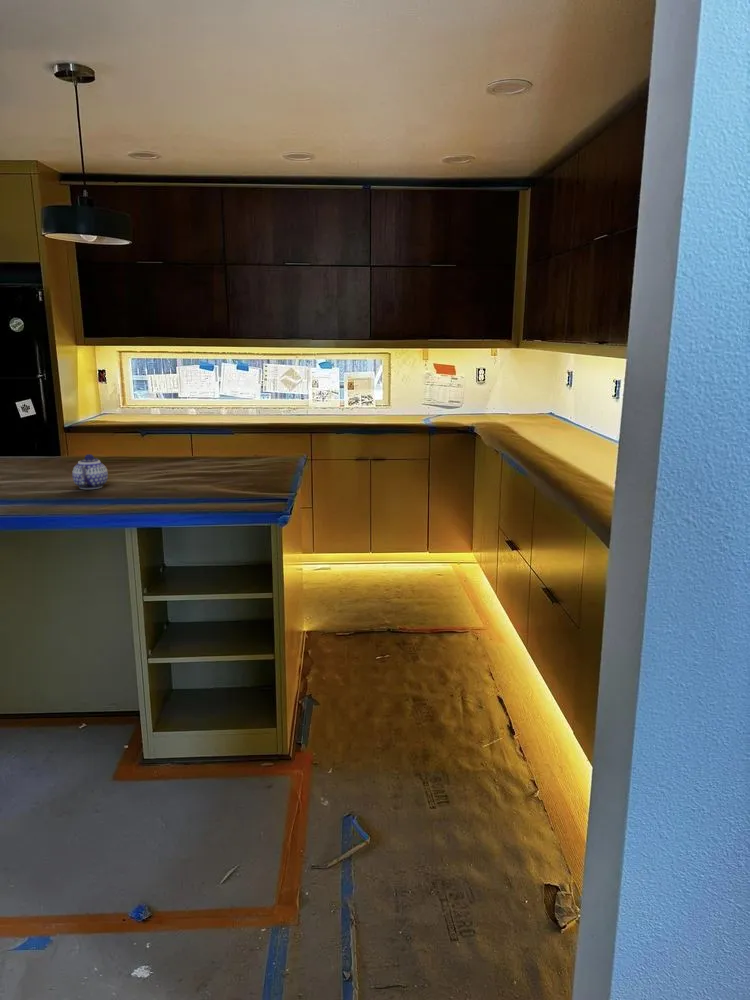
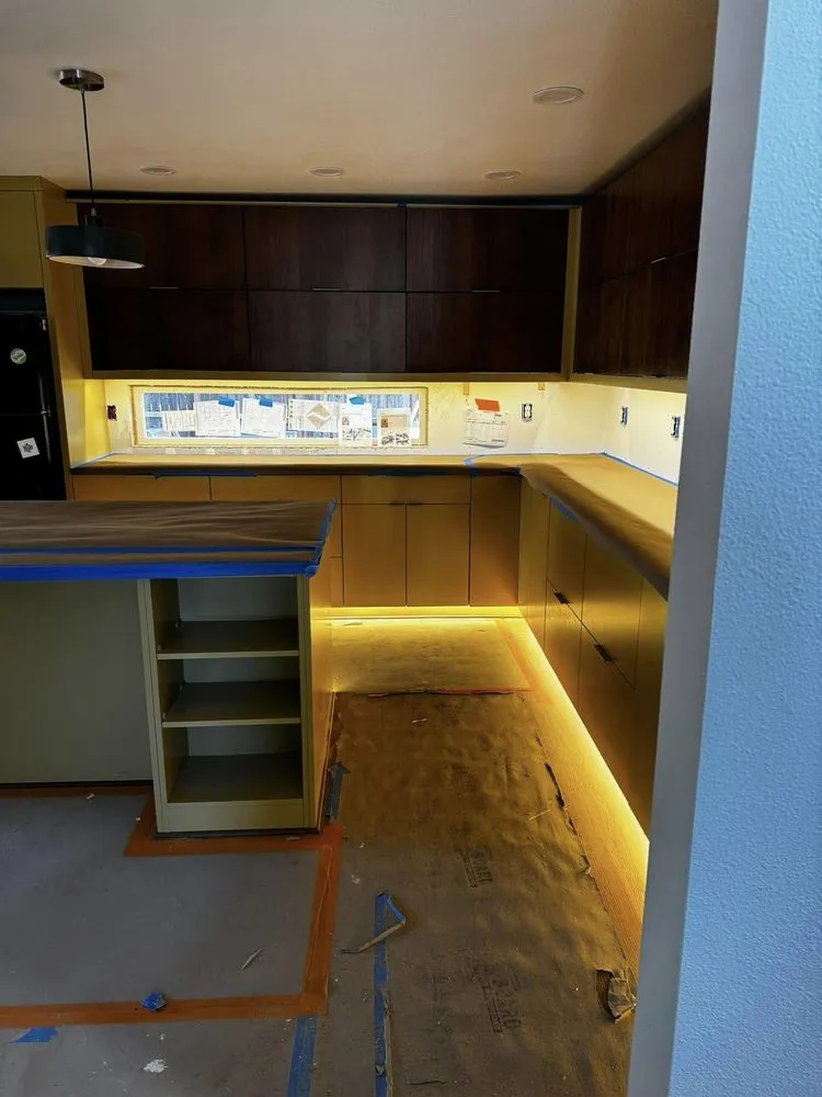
- teapot [71,453,109,490]
